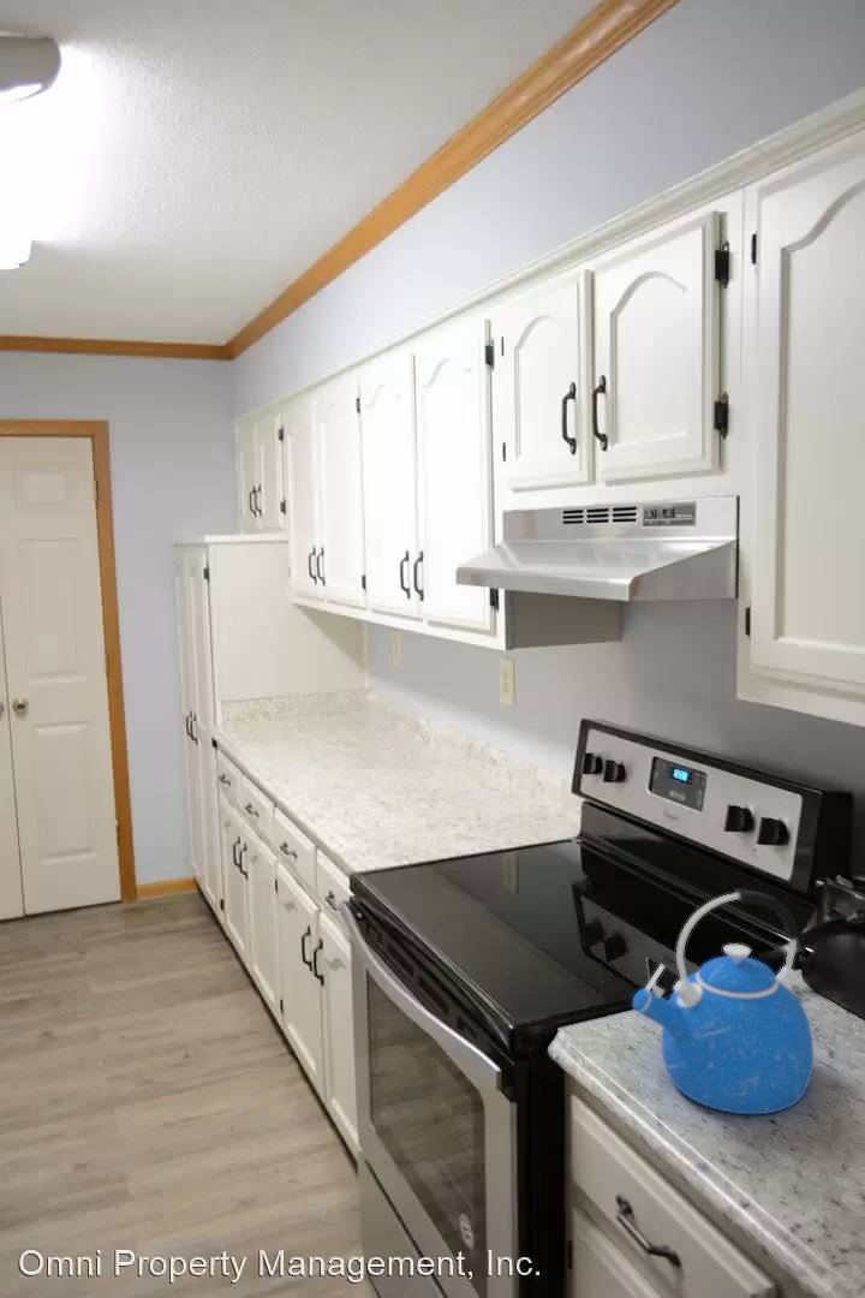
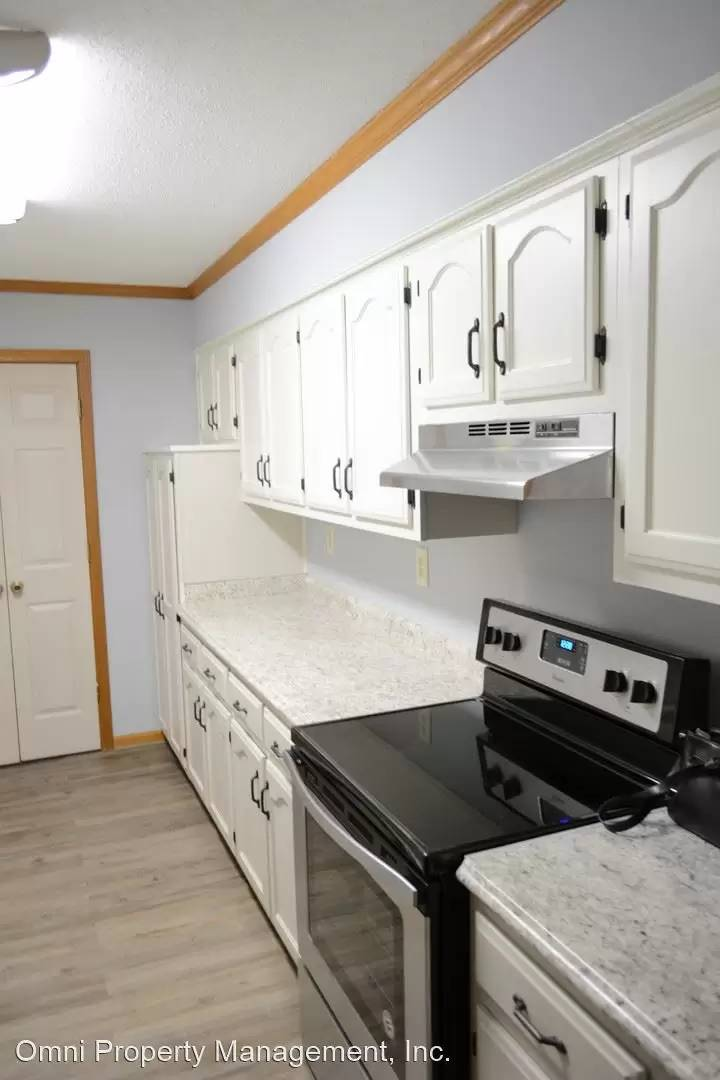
- kettle [632,887,815,1115]
